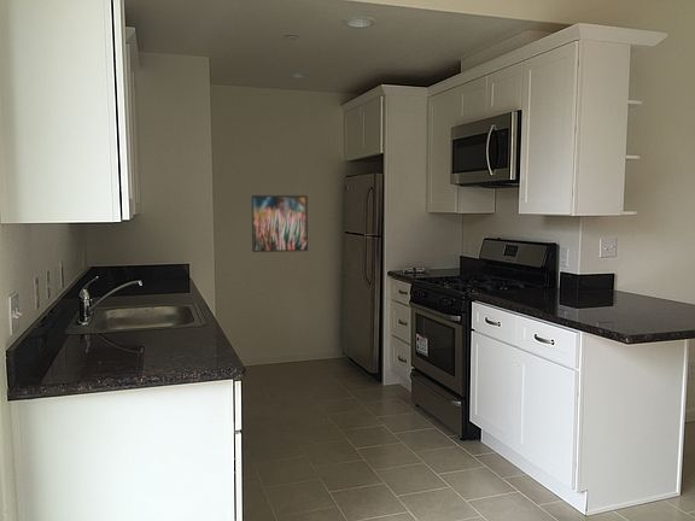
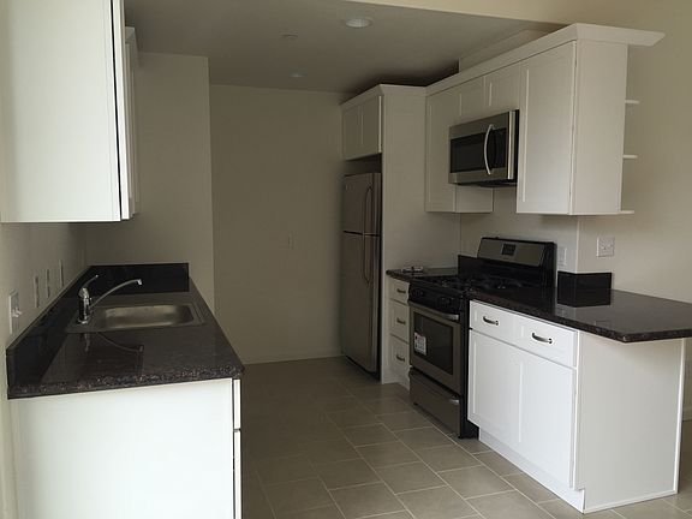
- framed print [250,194,309,253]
